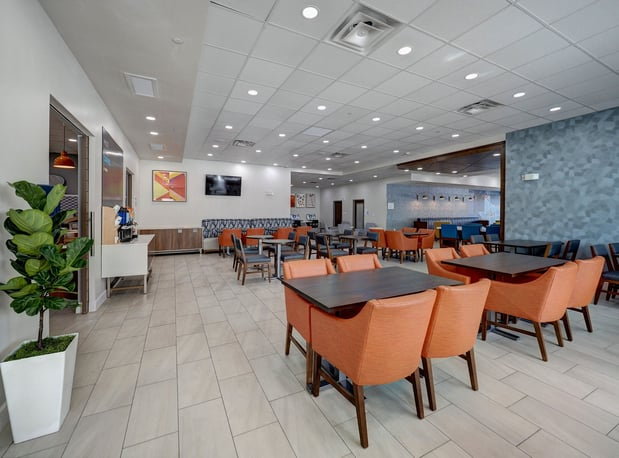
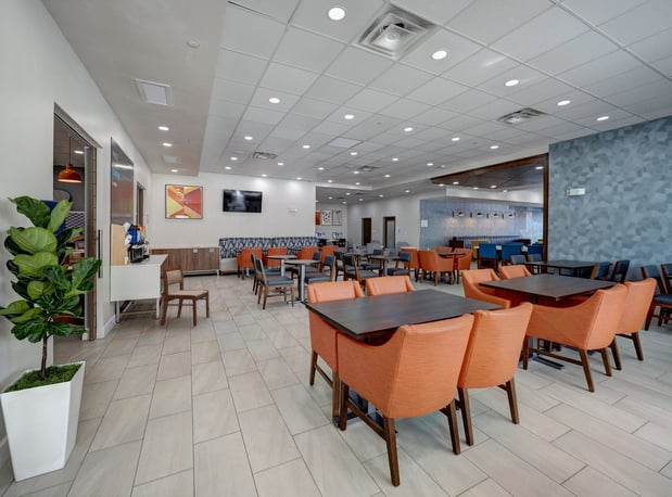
+ dining chair [160,264,211,327]
